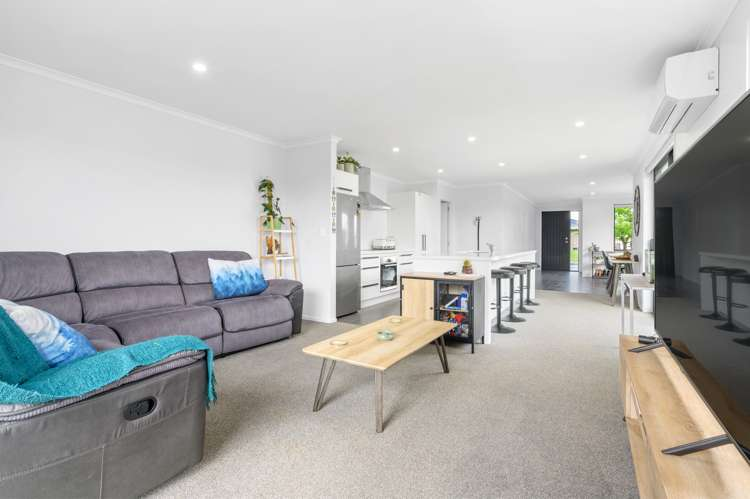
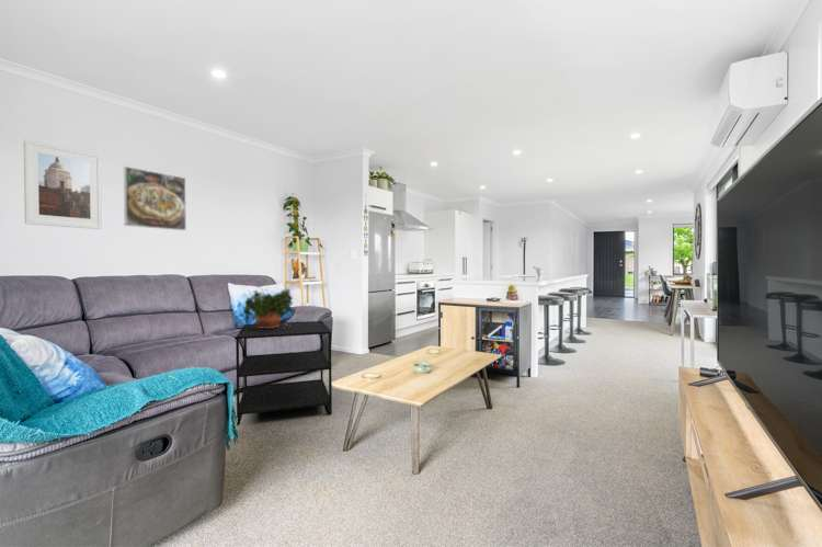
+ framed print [123,166,187,231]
+ side table [235,320,333,426]
+ potted plant [237,287,296,329]
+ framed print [23,139,103,230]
